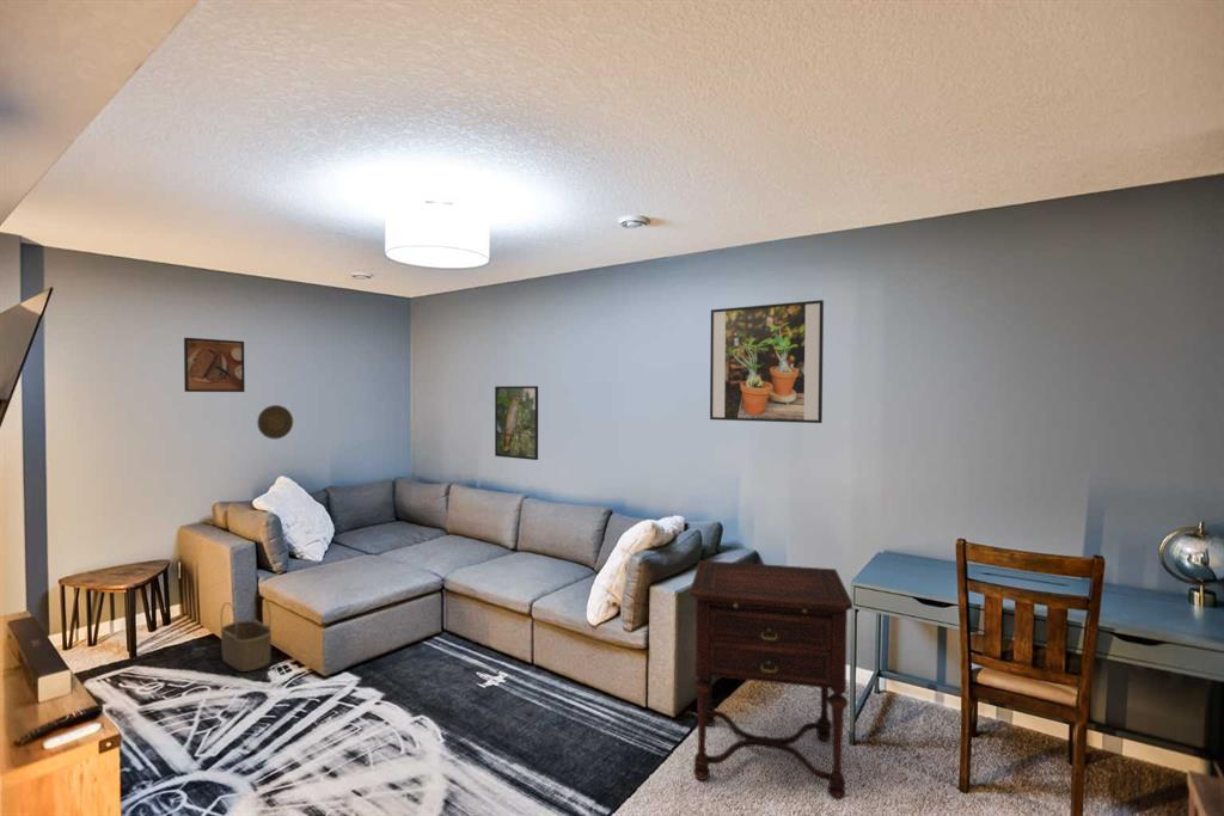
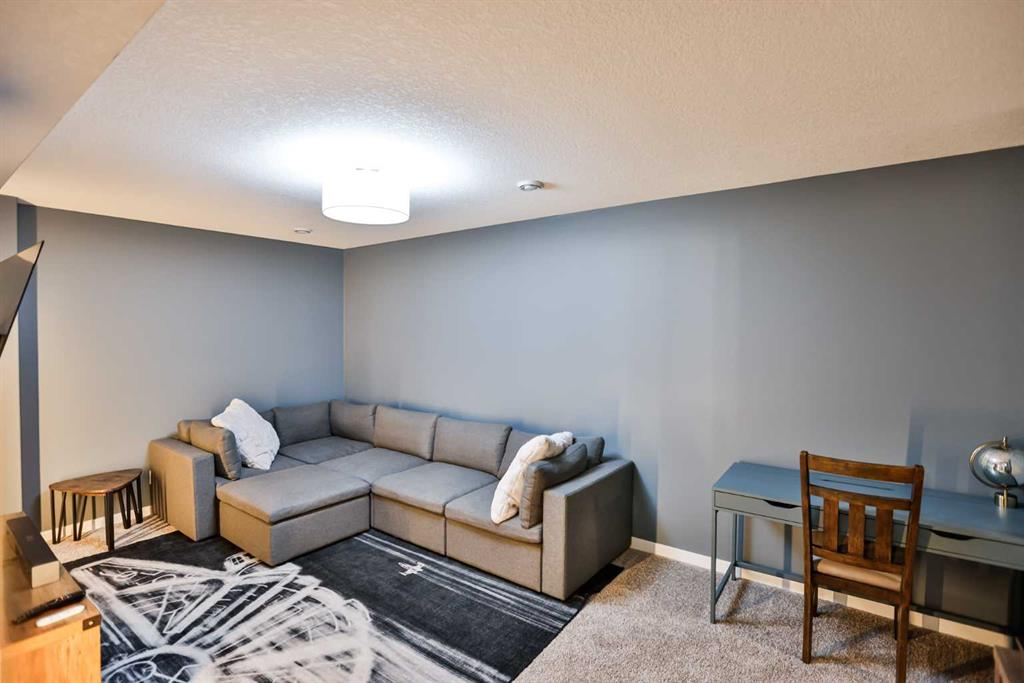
- decorative plate [256,404,294,440]
- side table [690,559,853,802]
- wicker basket [219,593,273,673]
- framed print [494,385,539,461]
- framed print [183,337,246,393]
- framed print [709,299,825,424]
